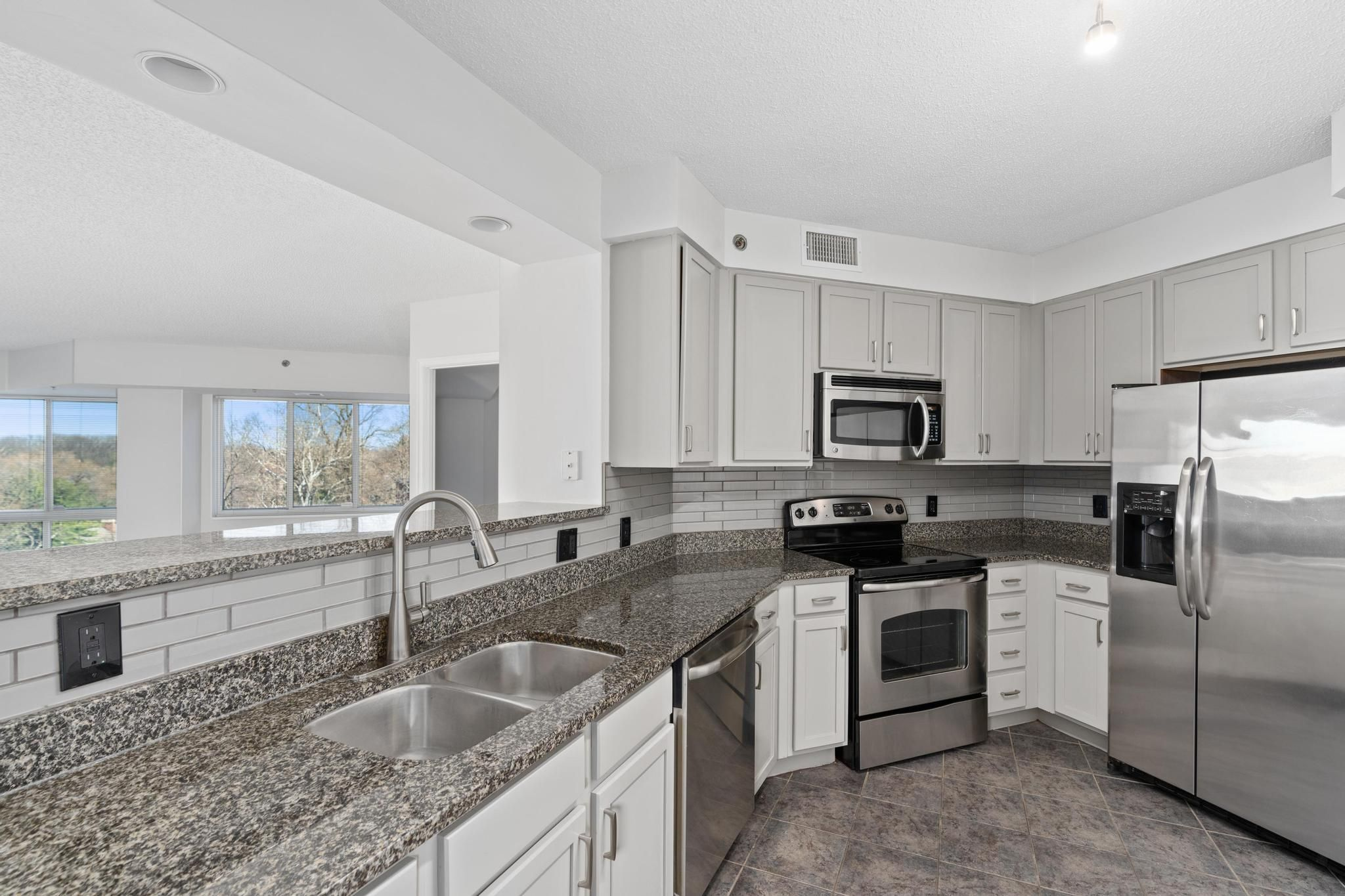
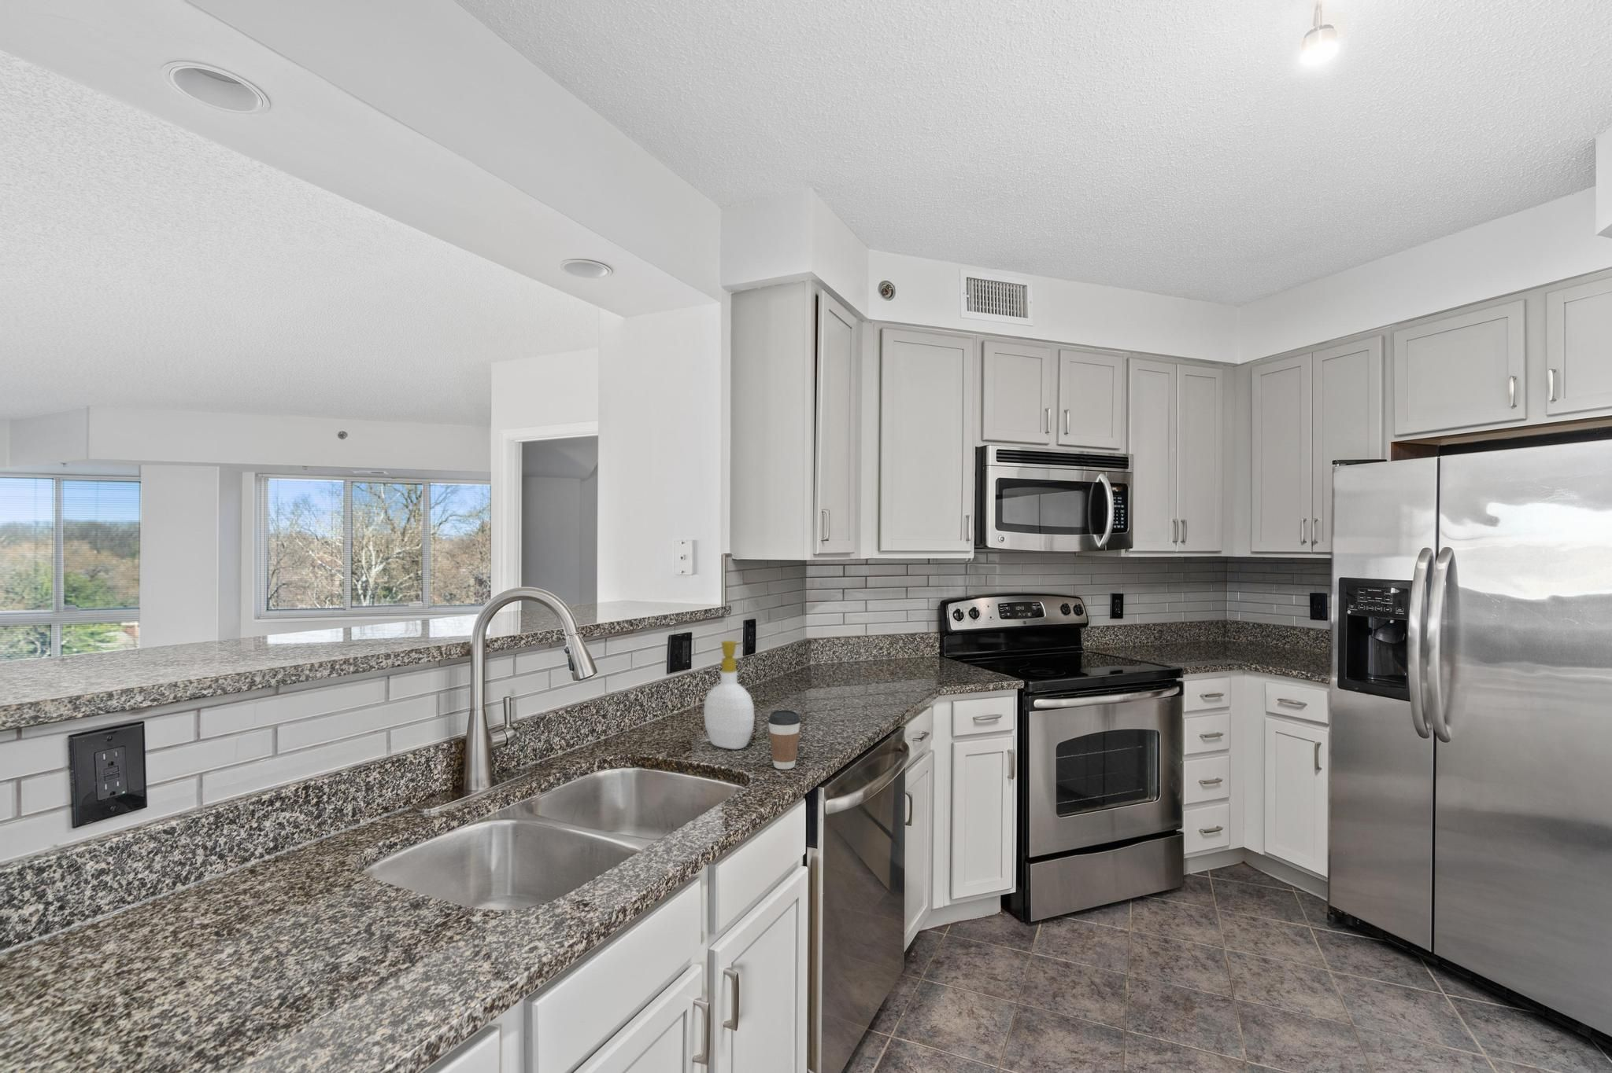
+ soap bottle [702,639,755,750]
+ coffee cup [767,709,802,770]
